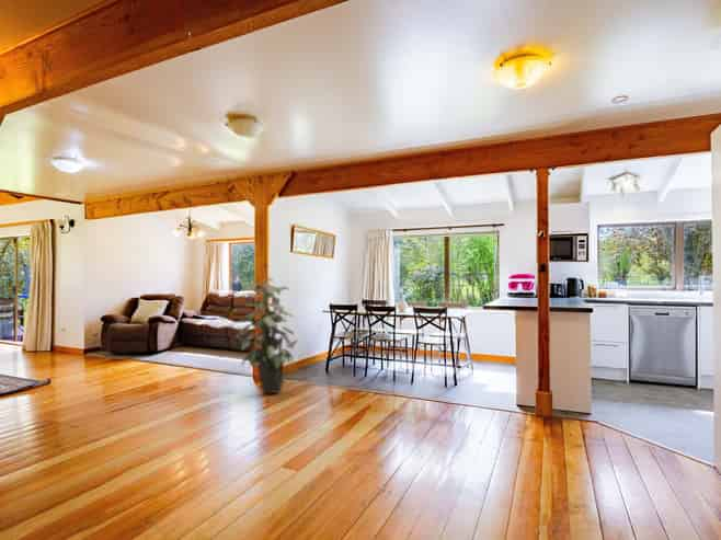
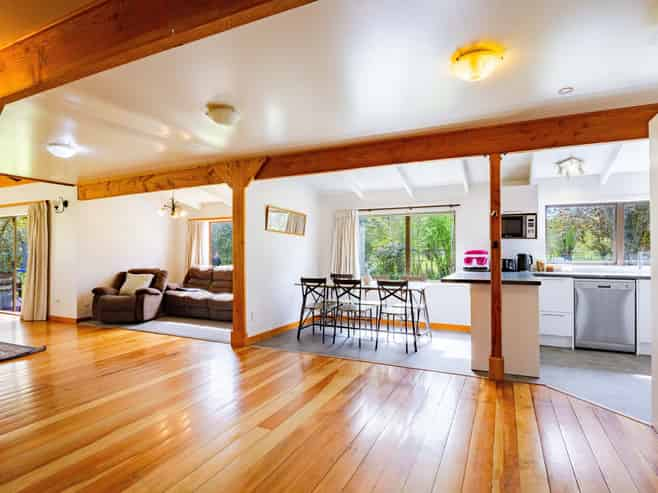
- indoor plant [236,277,299,395]
